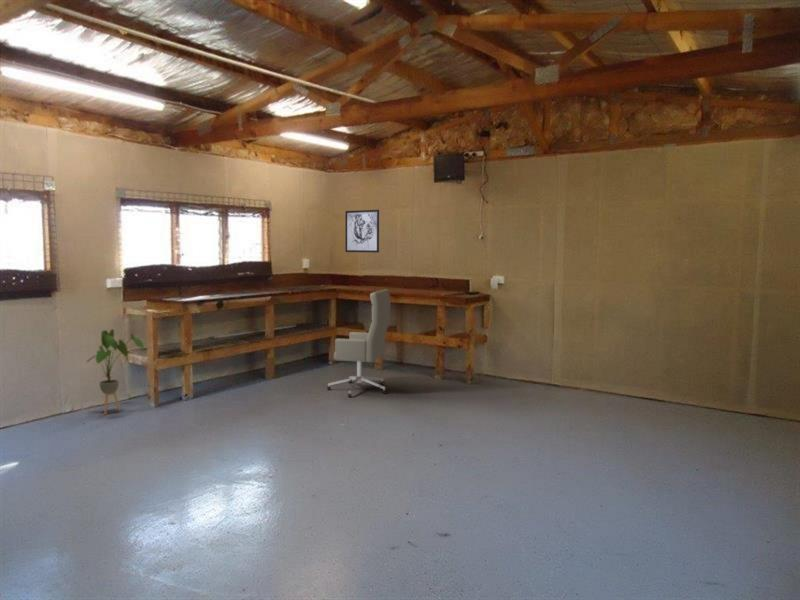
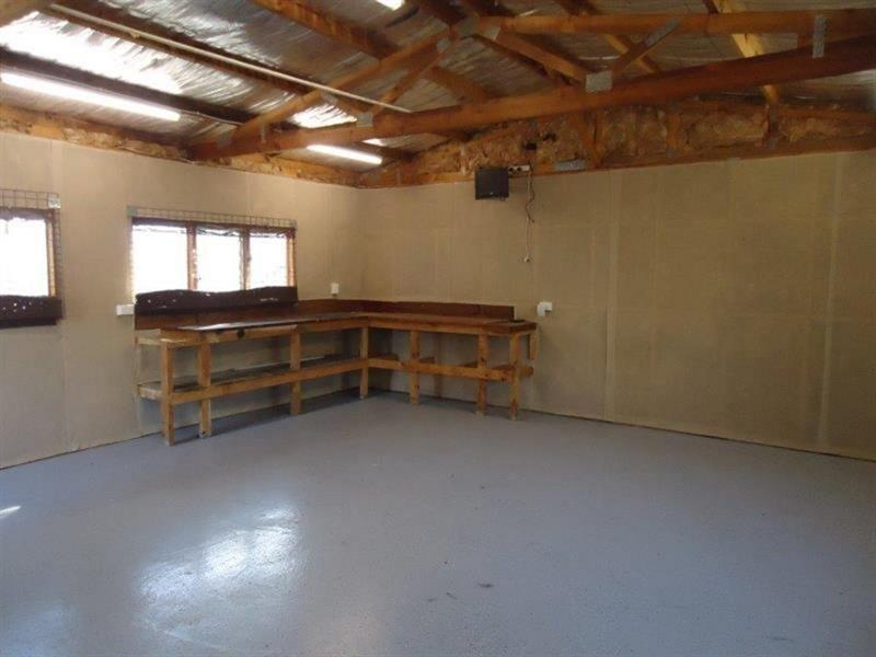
- wall art [344,209,380,253]
- house plant [85,328,146,415]
- office chair [326,288,392,398]
